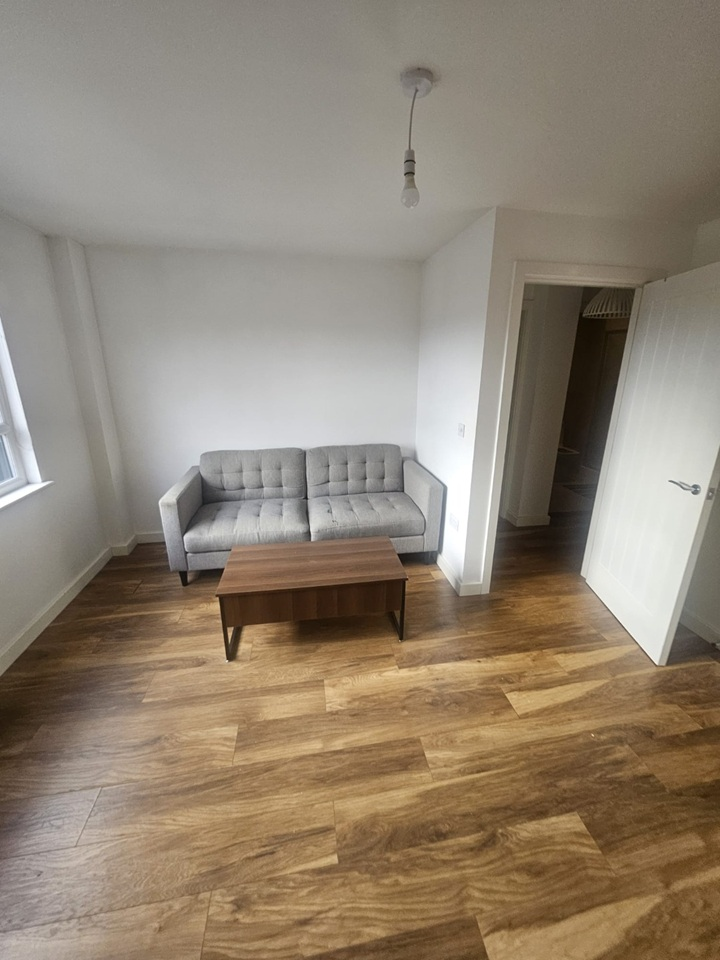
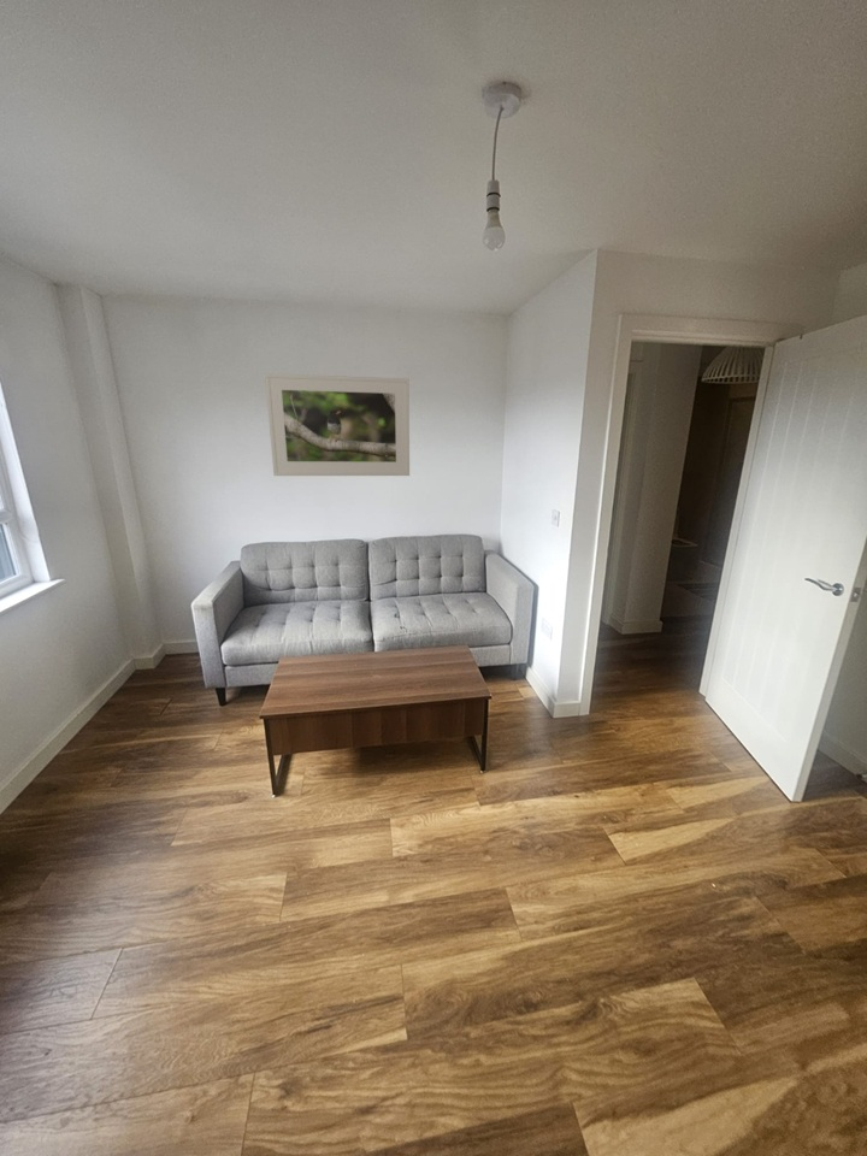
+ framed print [264,372,411,477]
